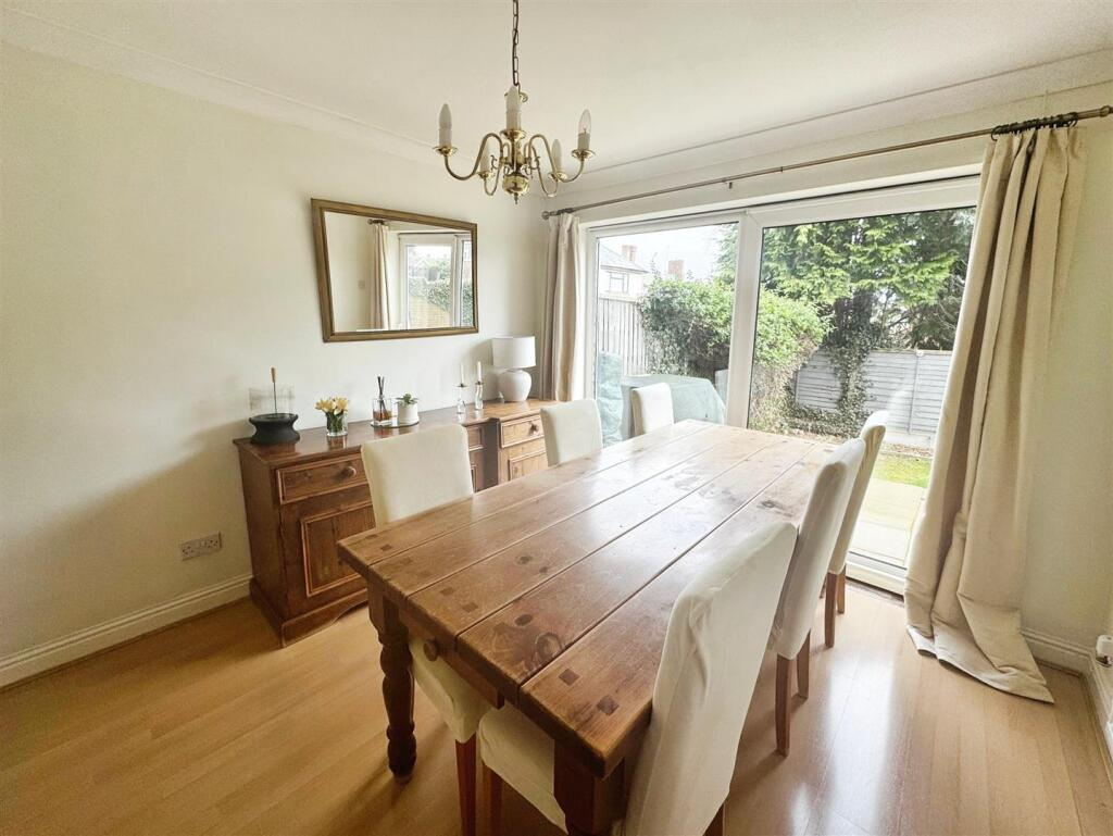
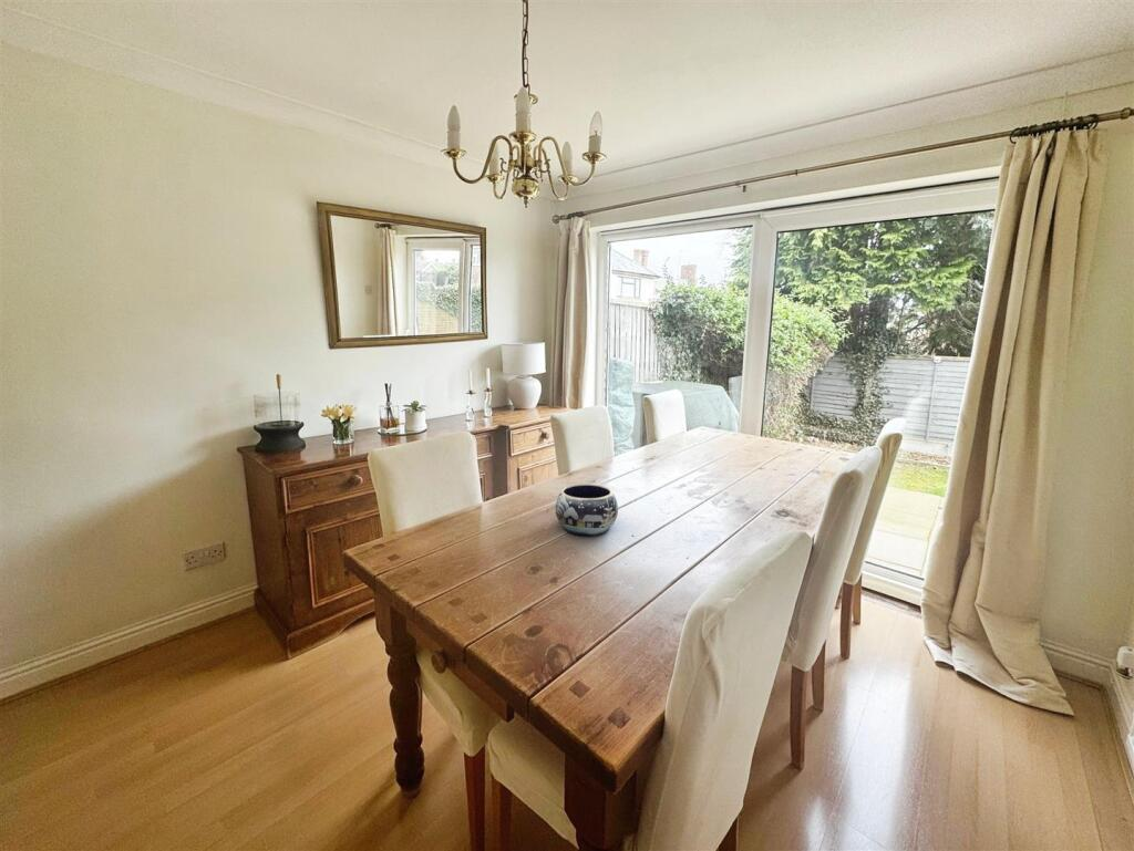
+ decorative bowl [555,482,619,537]
